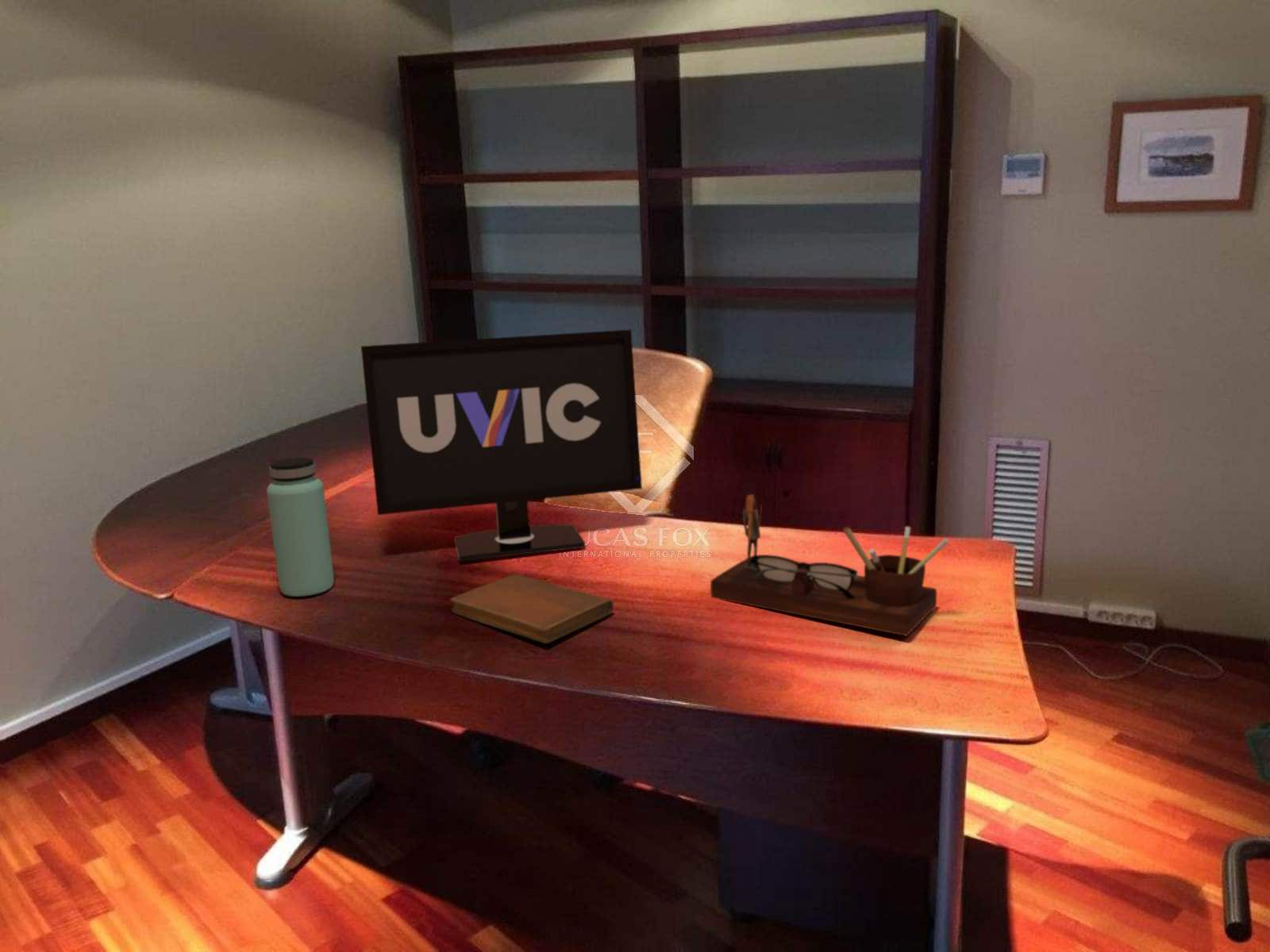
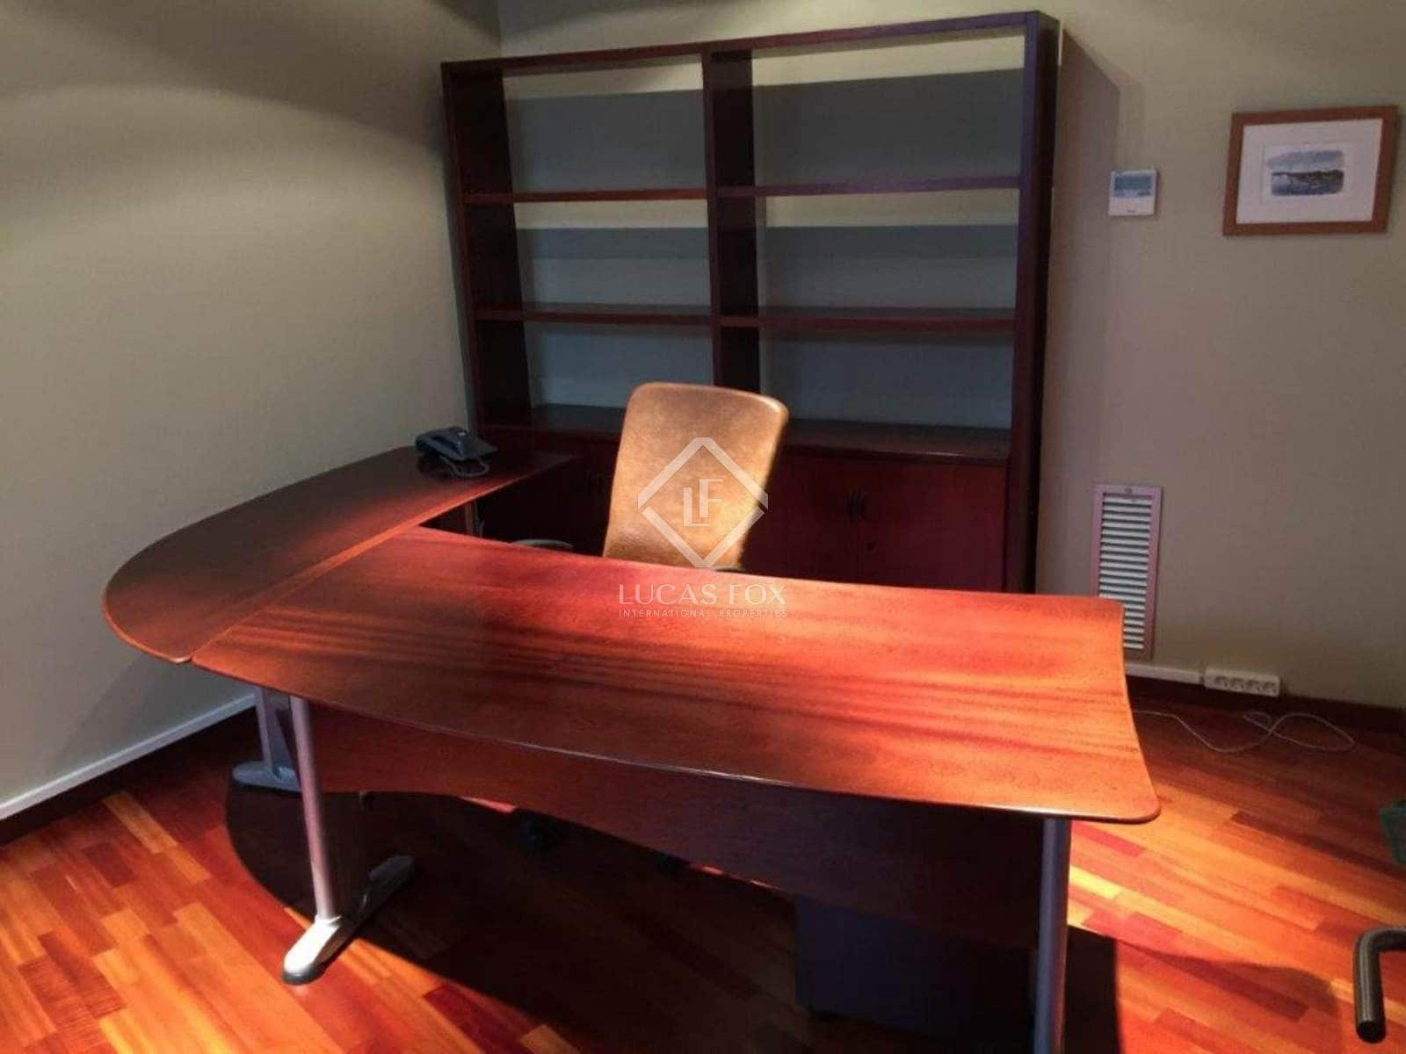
- notebook [450,574,614,644]
- desk organizer [710,494,949,637]
- monitor [360,328,643,562]
- bottle [266,457,334,597]
